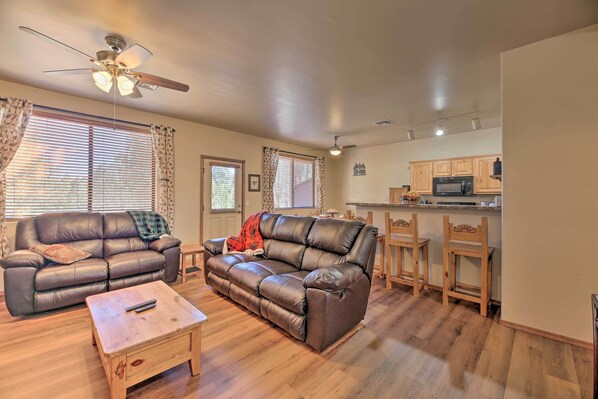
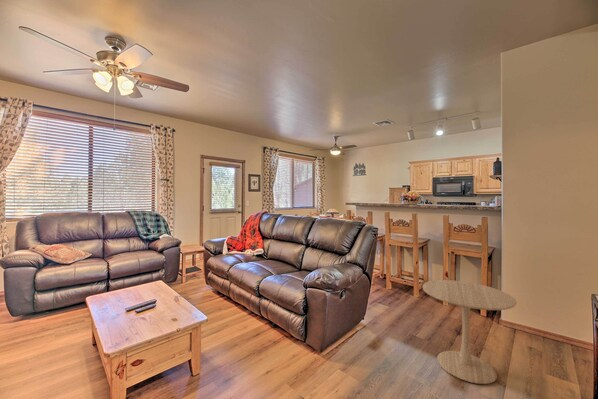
+ side table [422,279,517,385]
